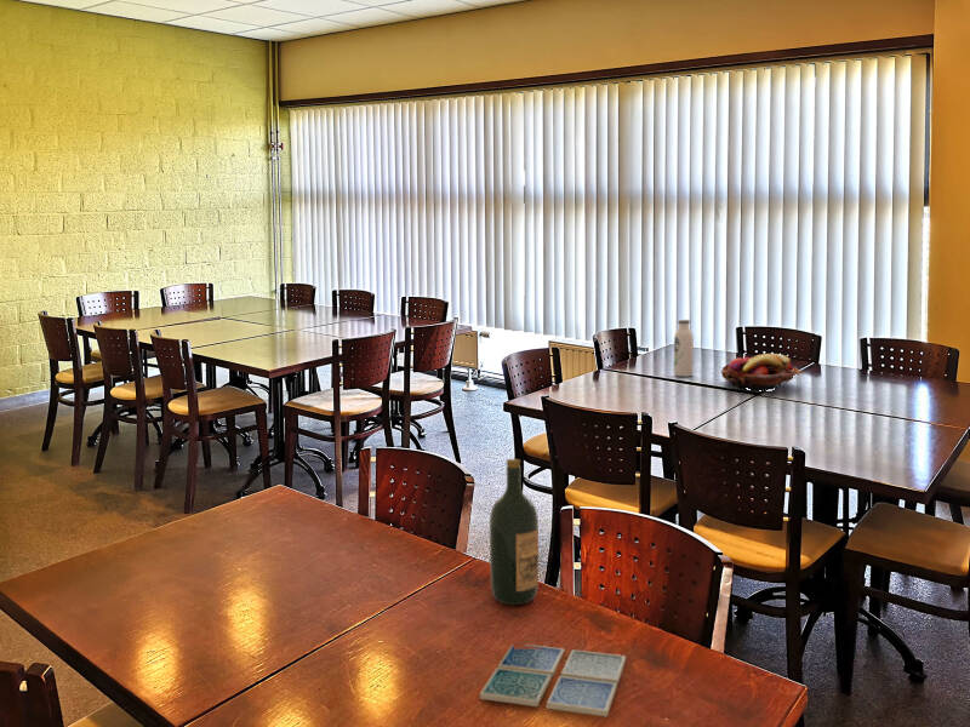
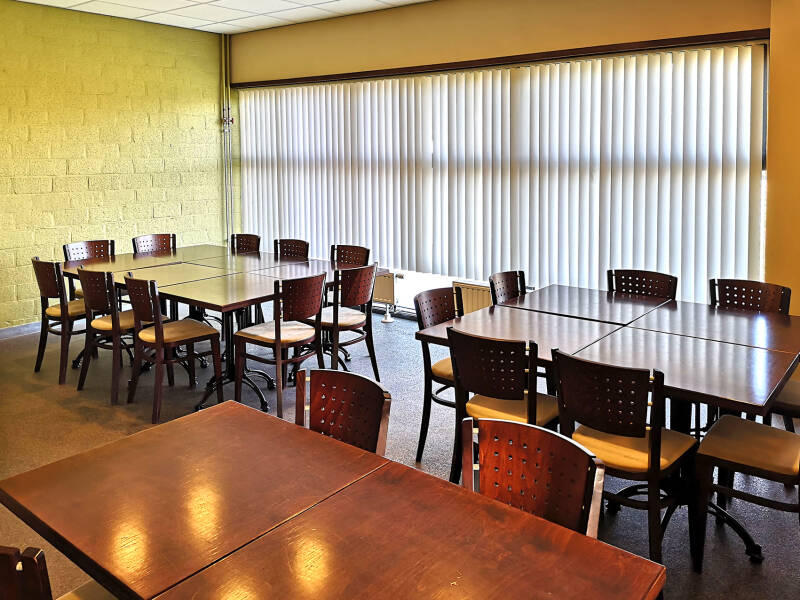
- wine bottle [489,458,540,606]
- water bottle [673,319,695,378]
- fruit basket [720,353,804,389]
- drink coaster [479,643,627,717]
